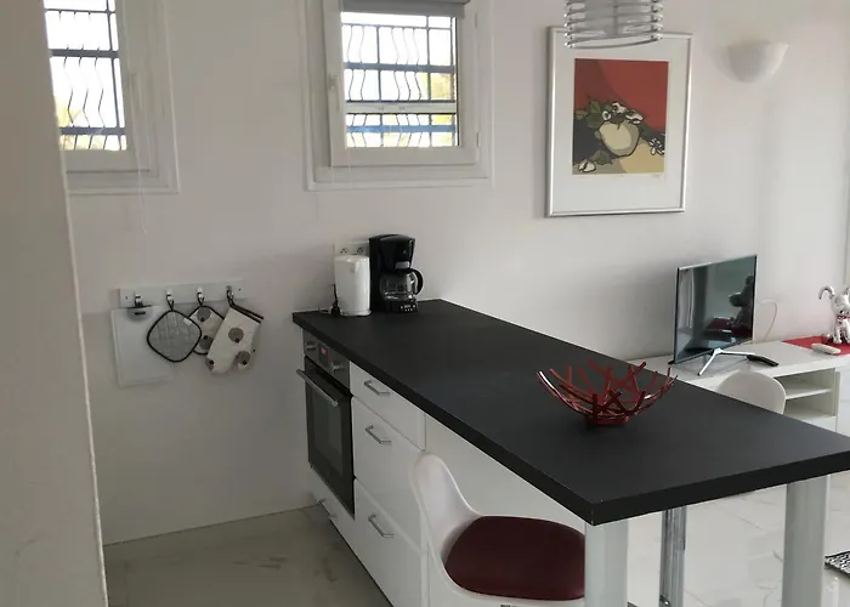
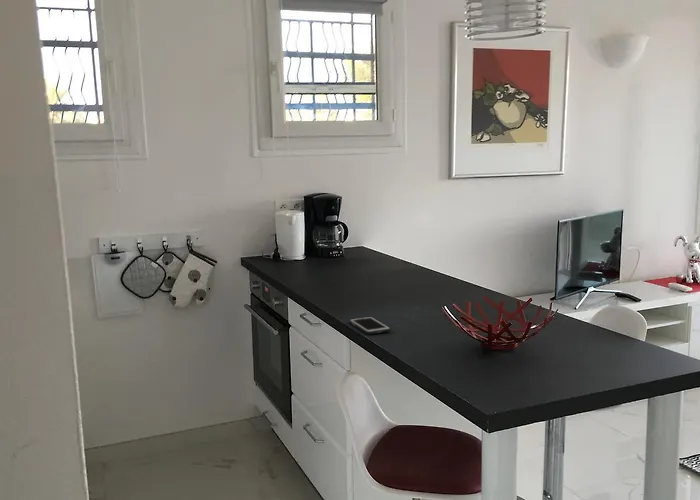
+ cell phone [348,316,392,335]
